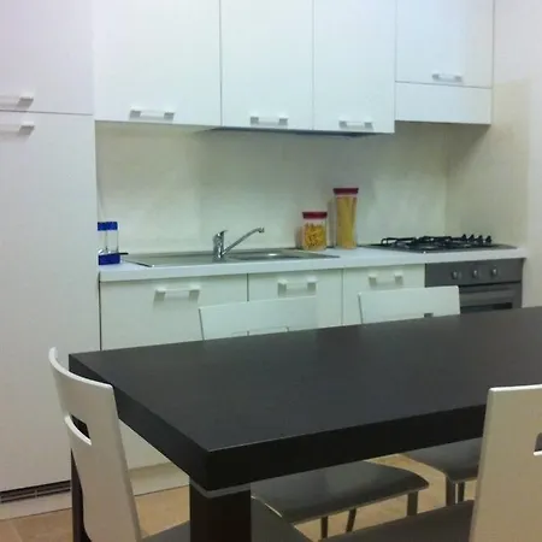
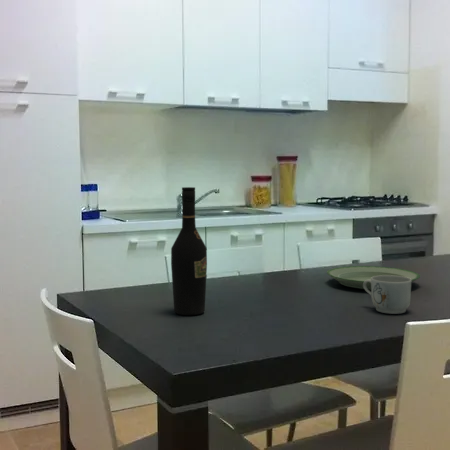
+ plate [326,265,421,291]
+ wine bottle [170,186,208,316]
+ mug [363,275,412,315]
